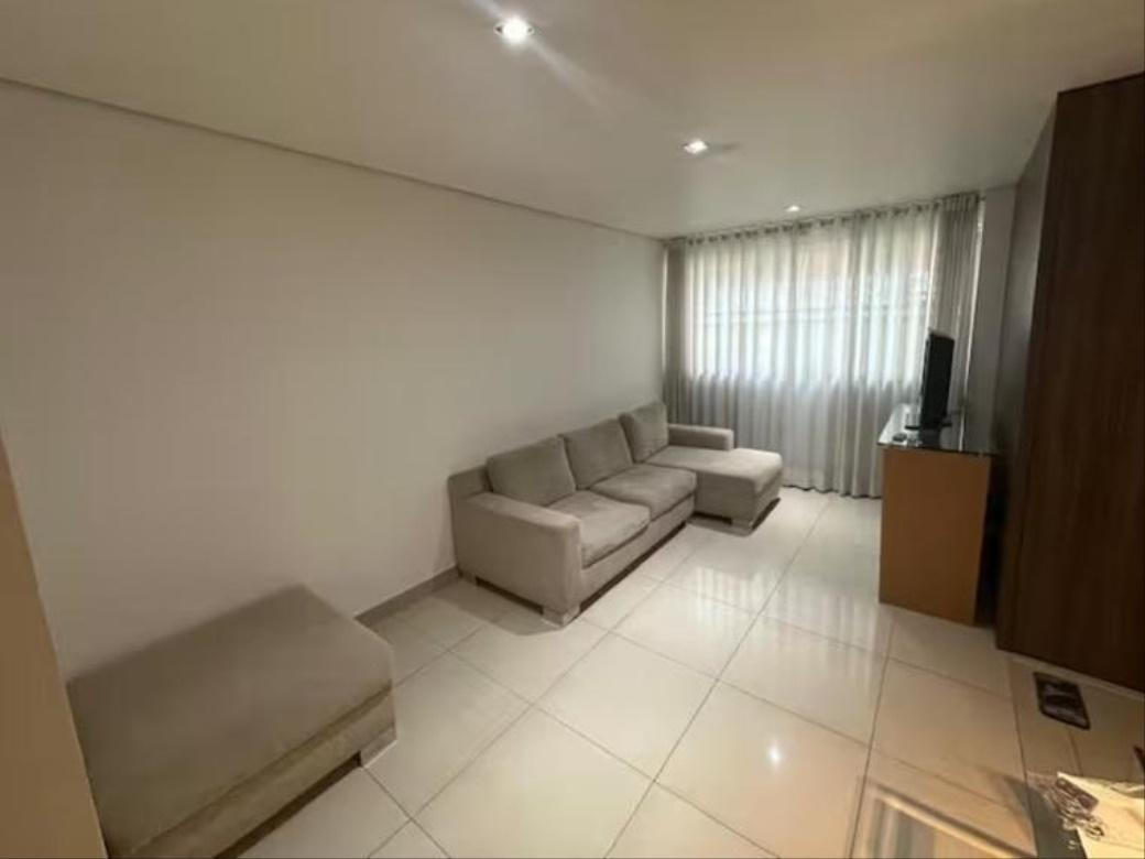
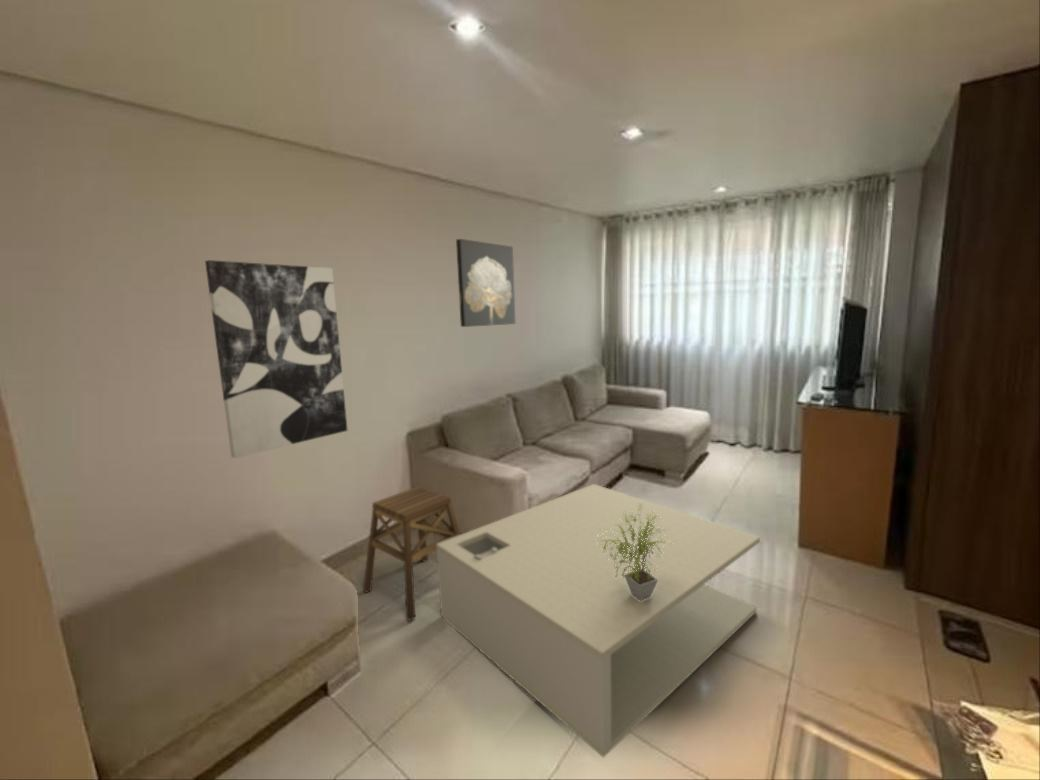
+ coffee table [436,483,761,759]
+ wall art [204,259,349,459]
+ wall art [455,238,516,328]
+ potted plant [595,504,673,601]
+ stool [362,486,461,622]
